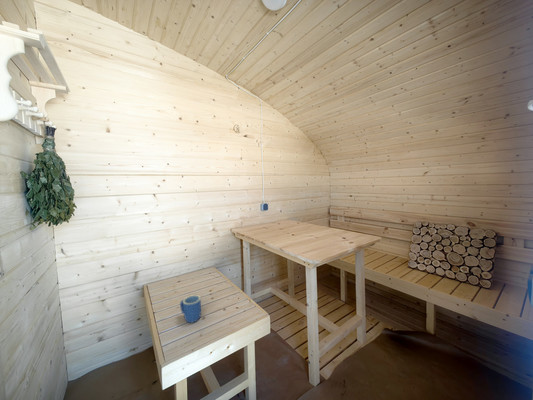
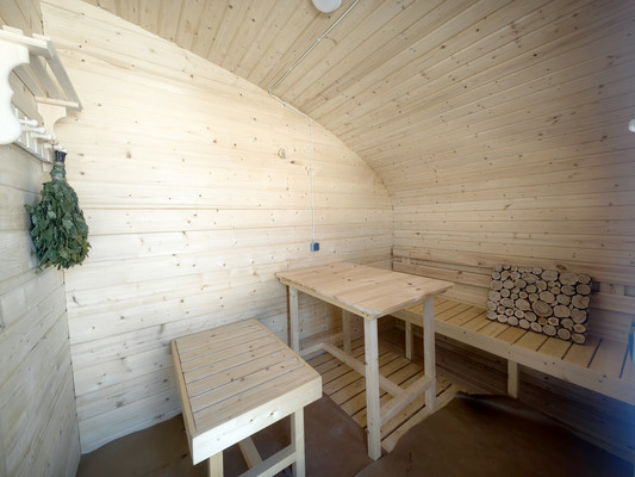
- mug [179,294,202,324]
